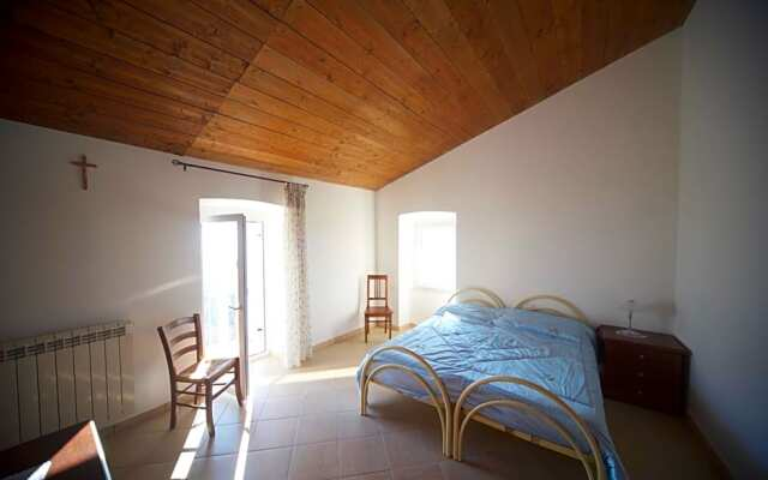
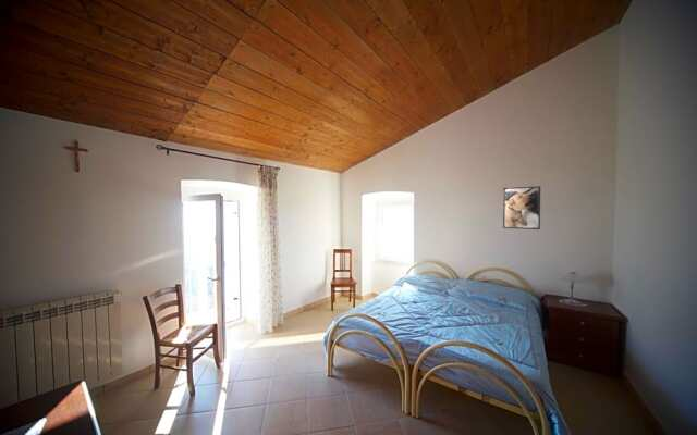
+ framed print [502,185,541,231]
